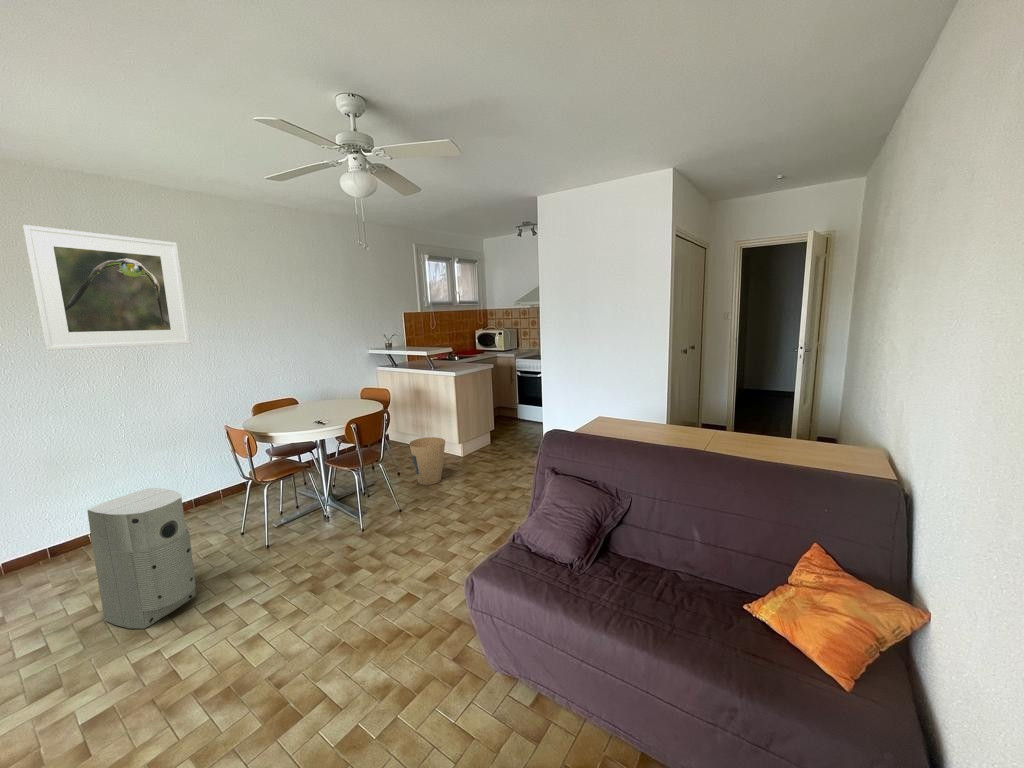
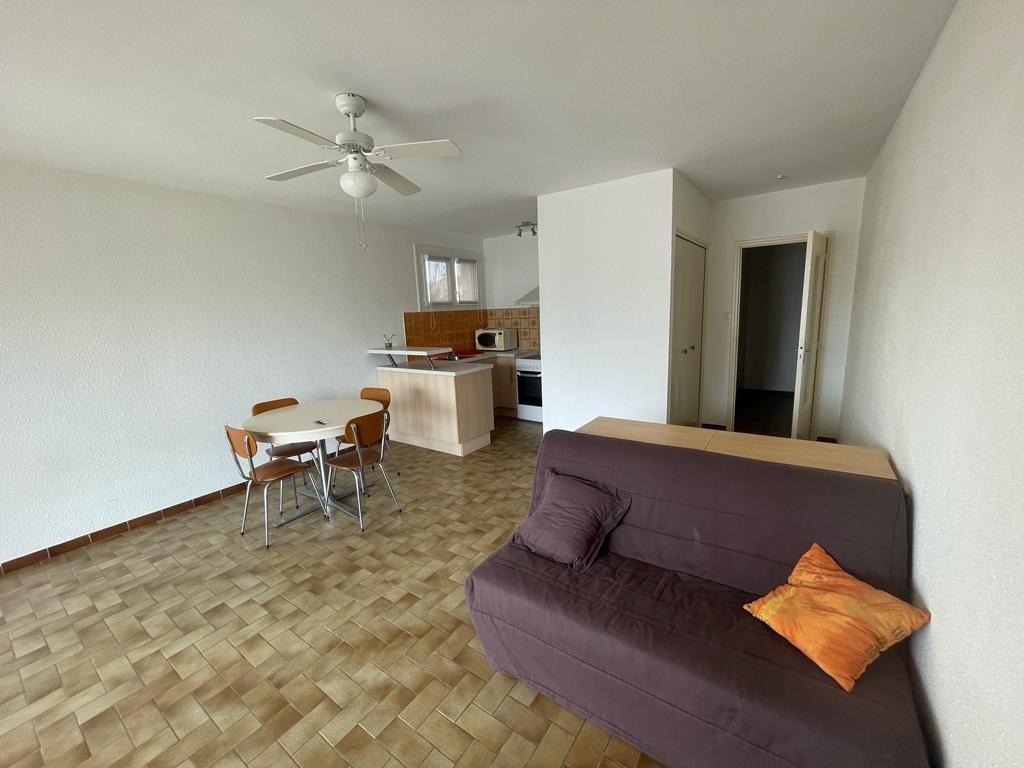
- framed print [22,224,191,351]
- trash can [408,436,446,486]
- air purifier [87,487,197,629]
